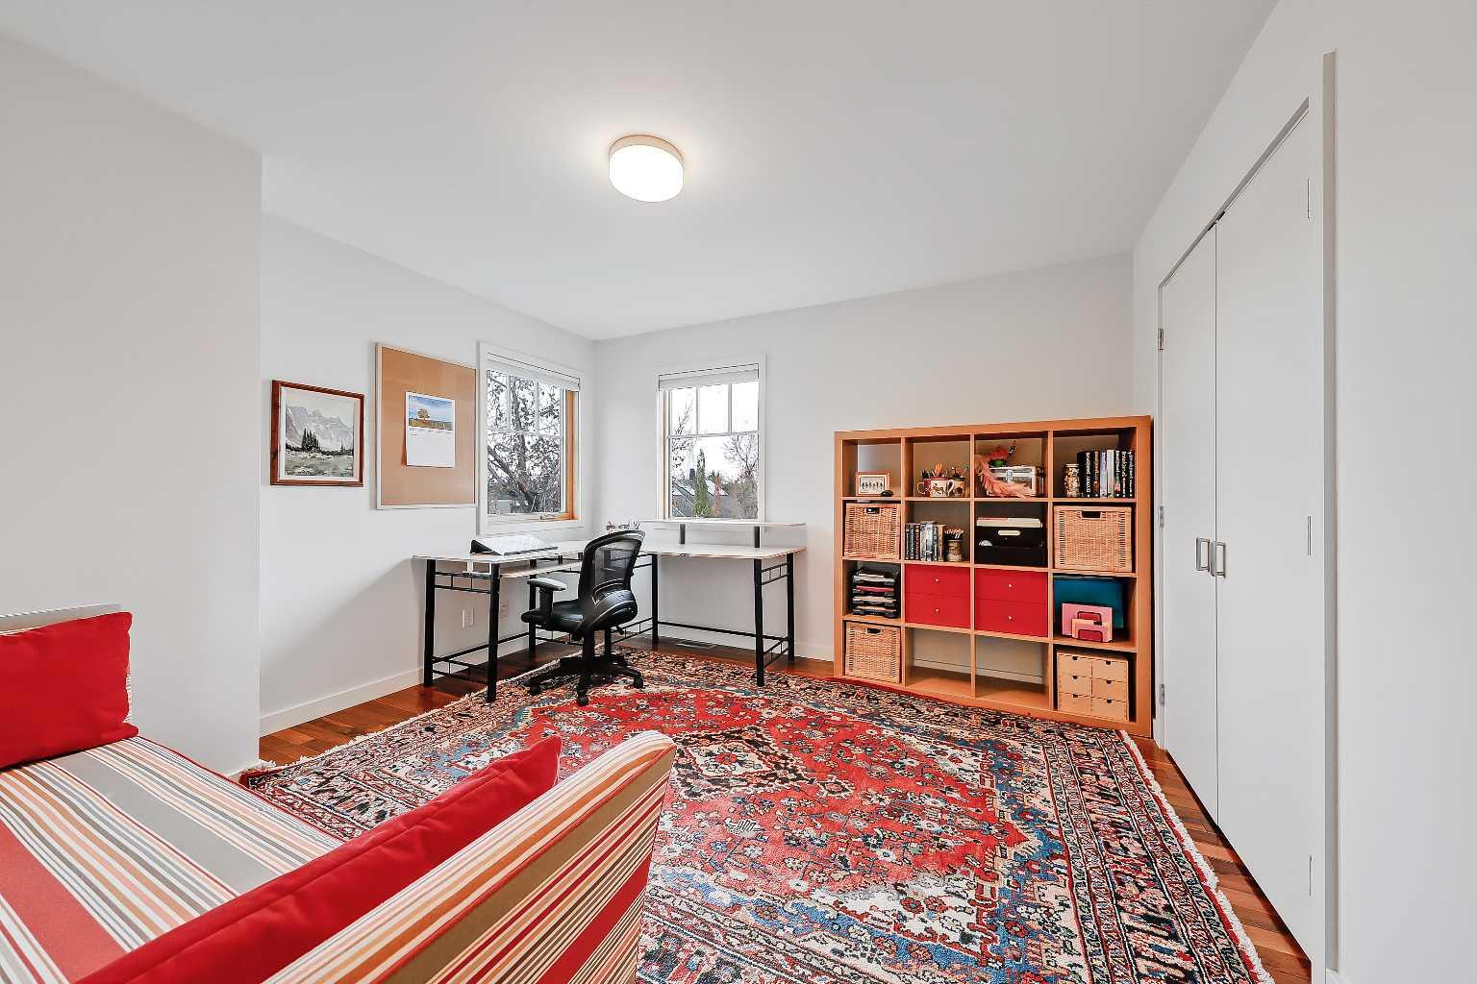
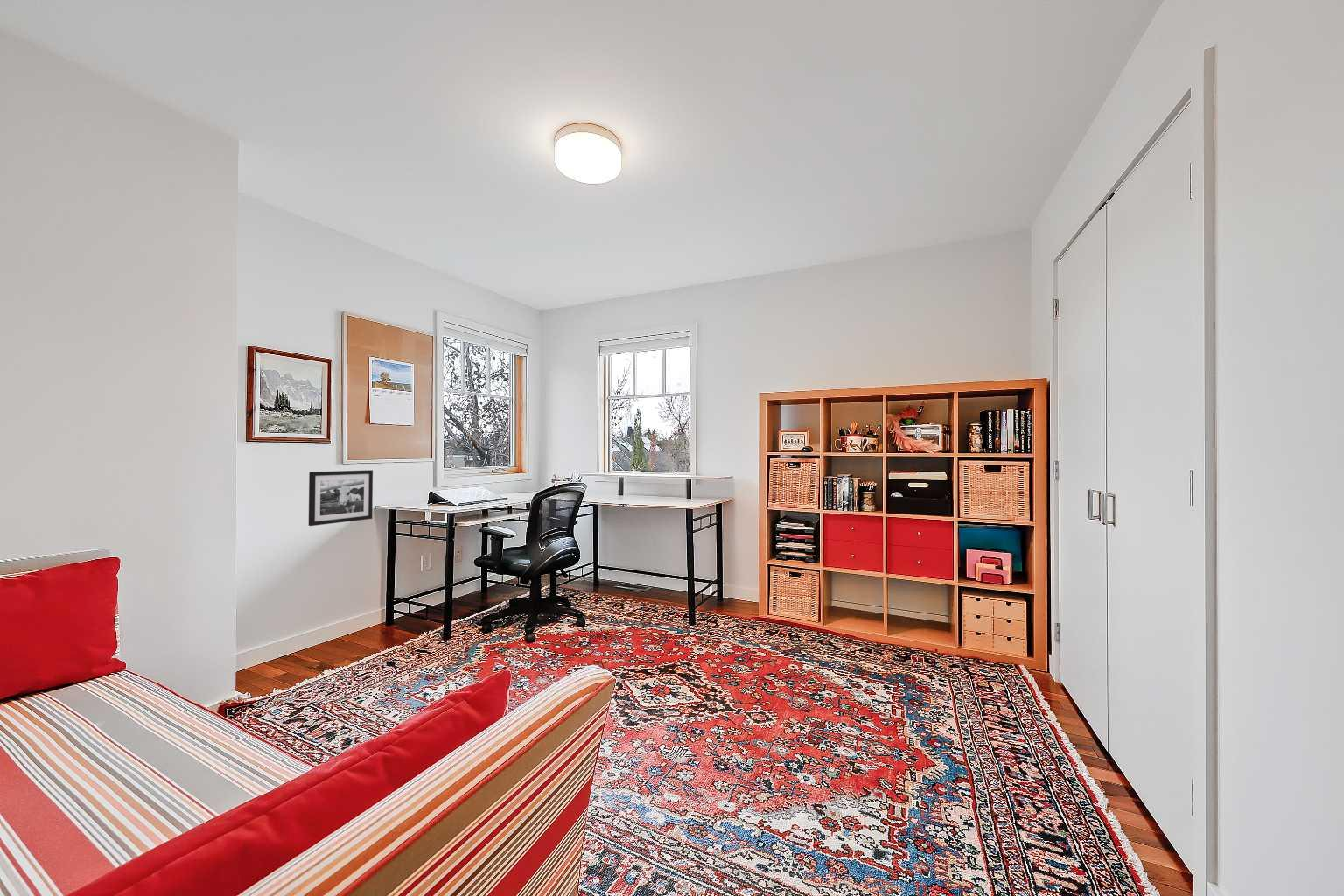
+ picture frame [308,469,374,527]
